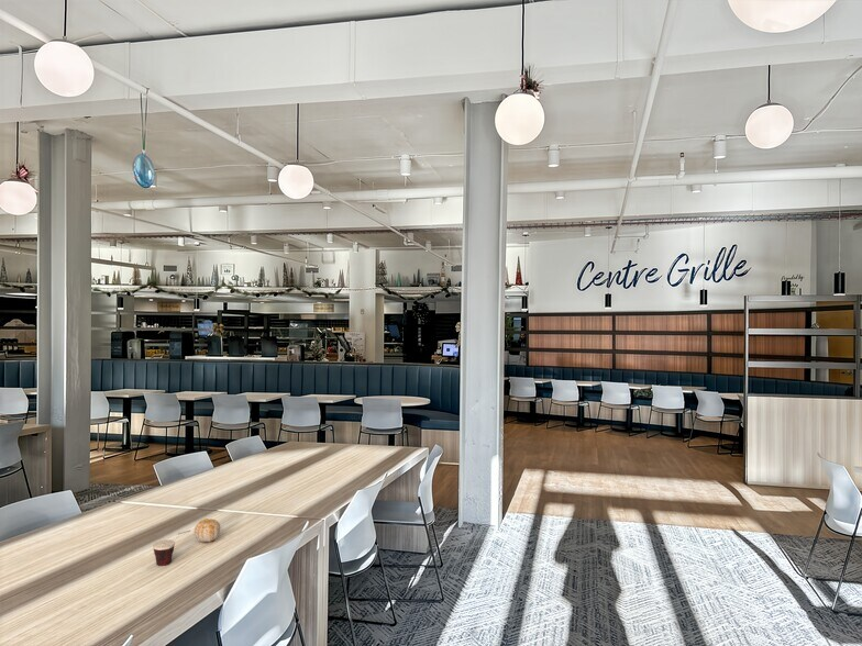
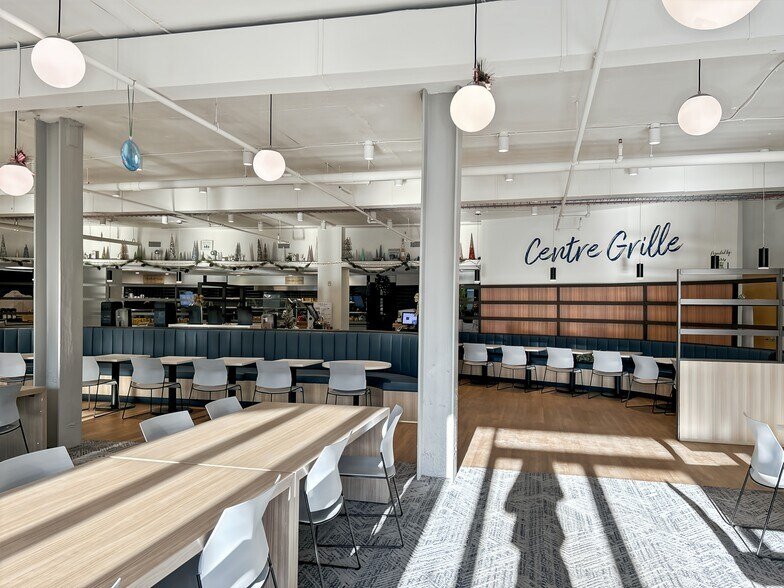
- fruit [194,517,221,543]
- cup [152,530,191,567]
